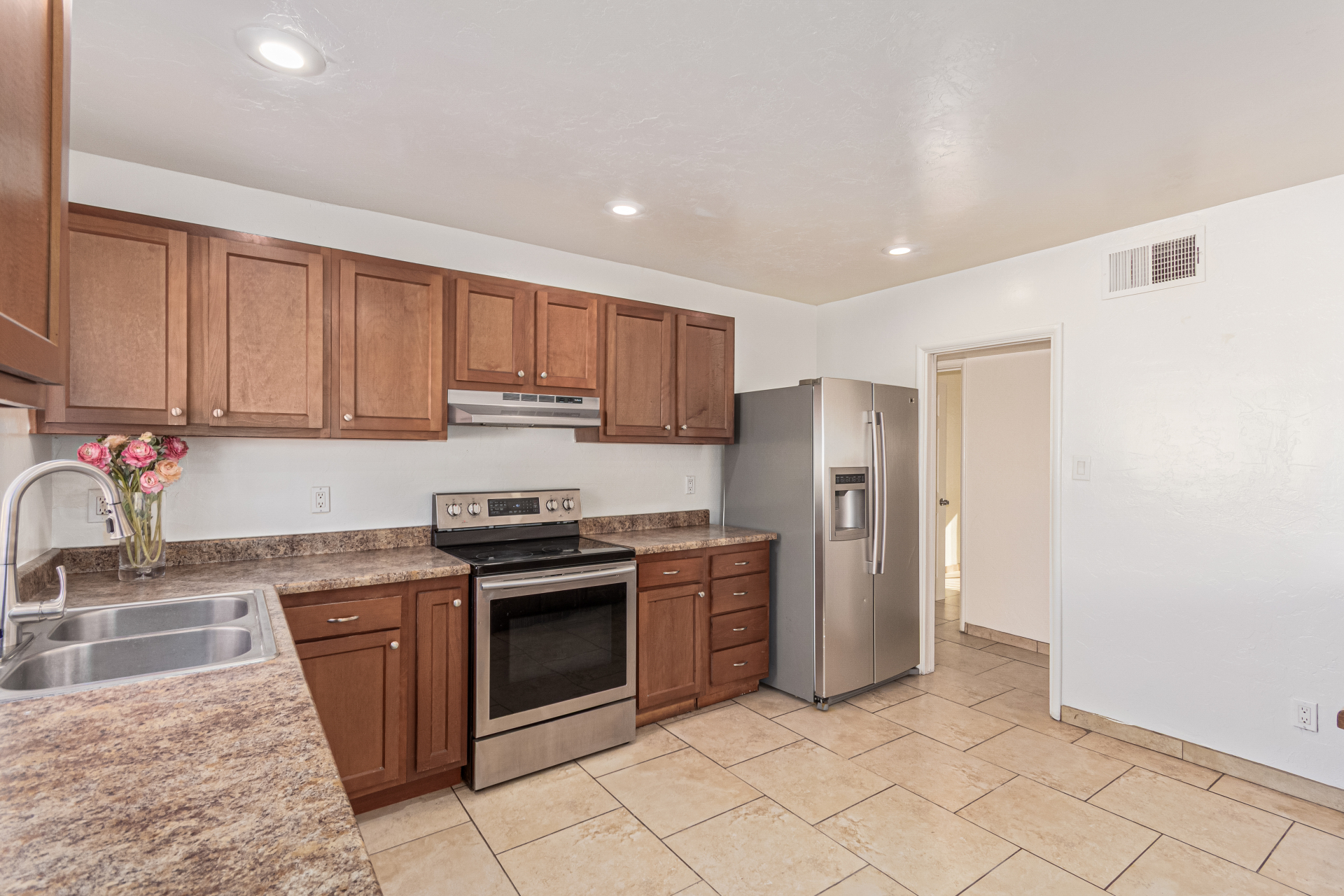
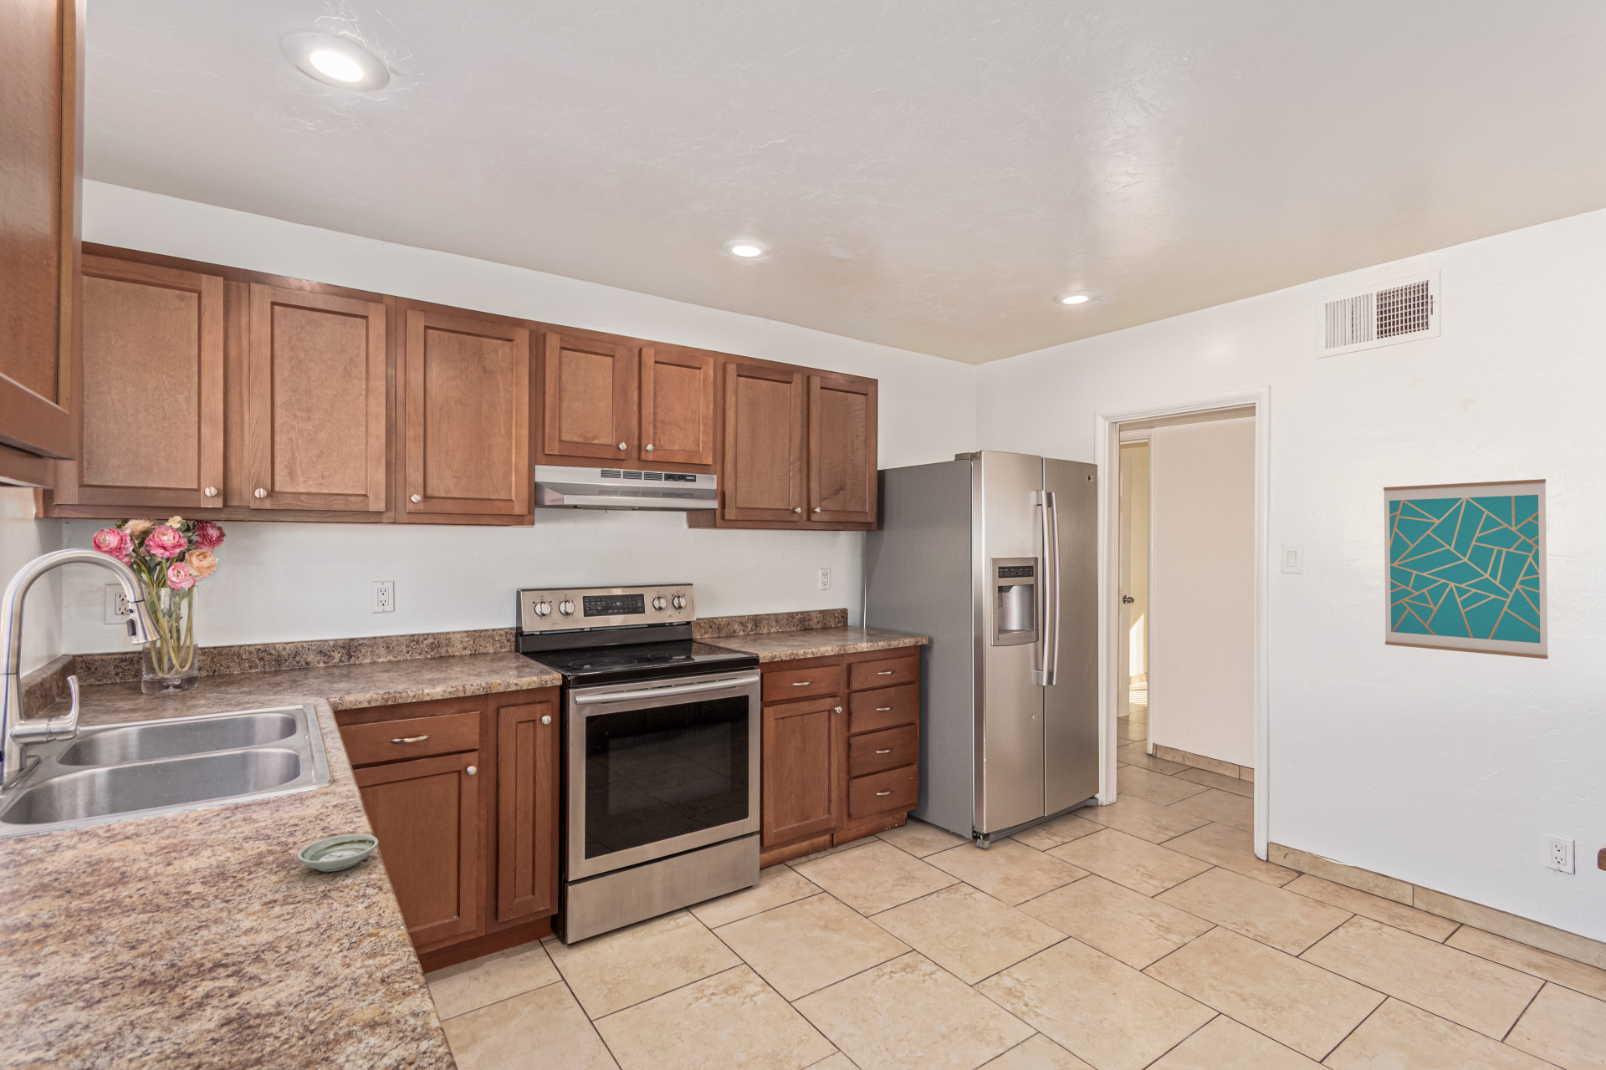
+ saucer [296,834,379,873]
+ wall art [1383,478,1549,659]
